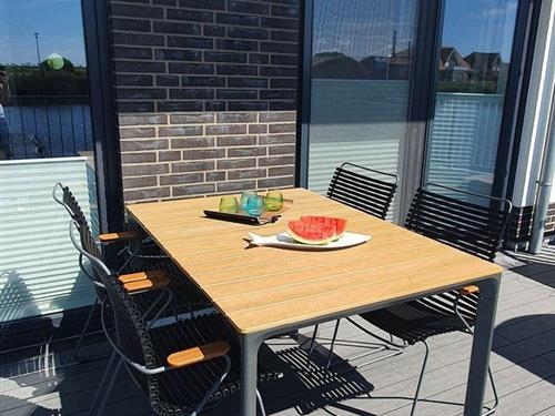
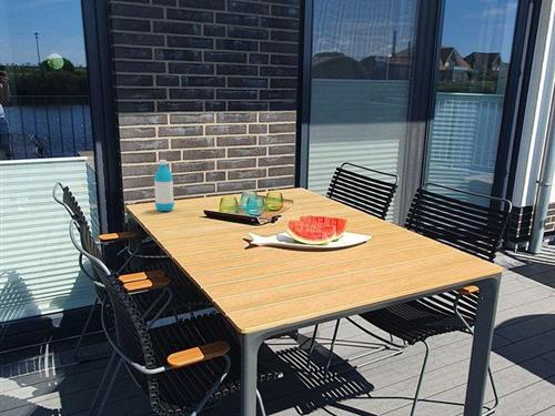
+ water bottle [153,159,175,212]
